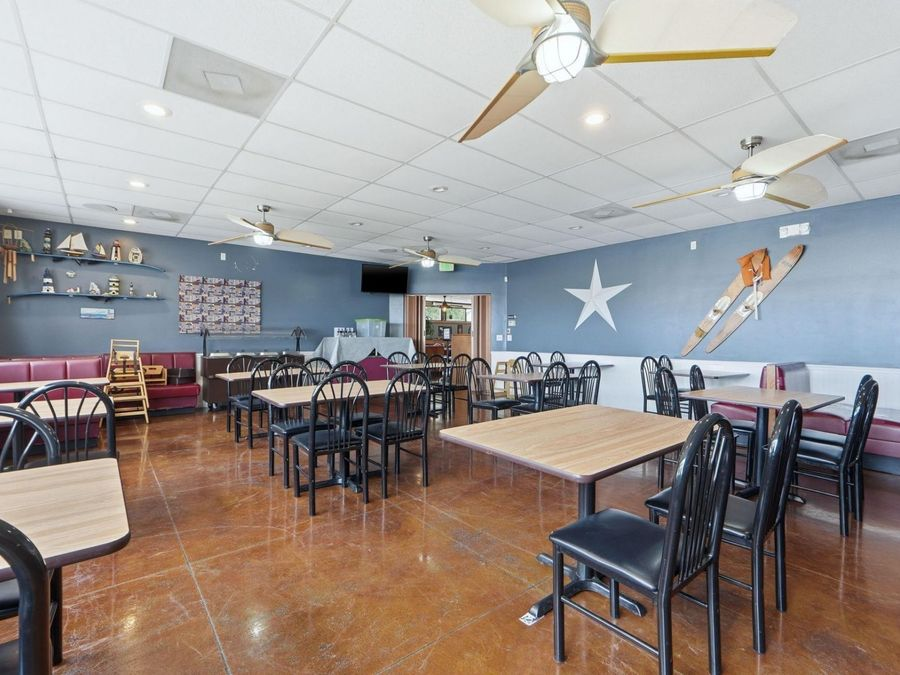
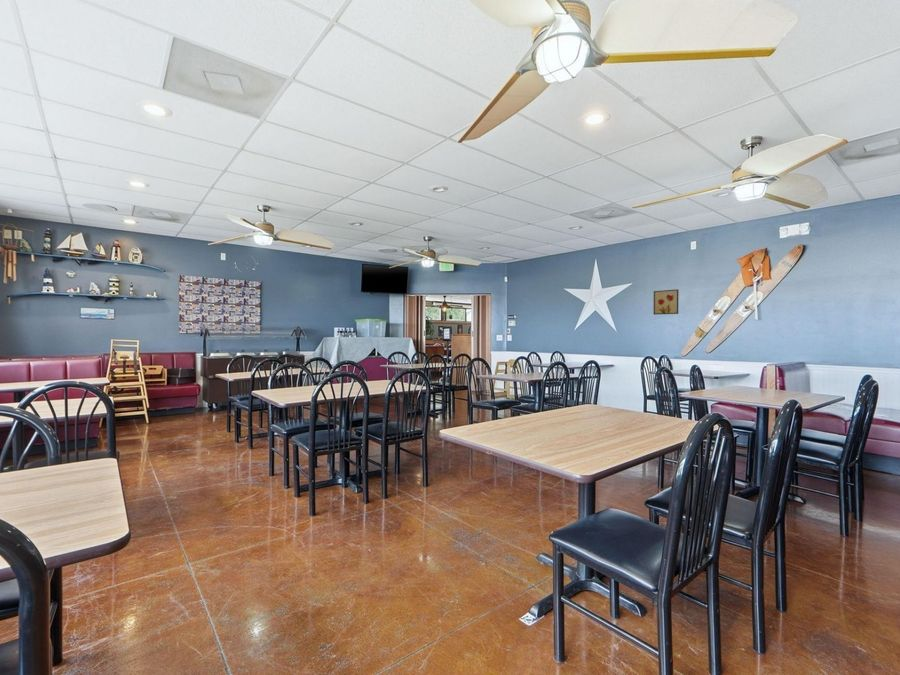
+ wall art [653,289,679,316]
